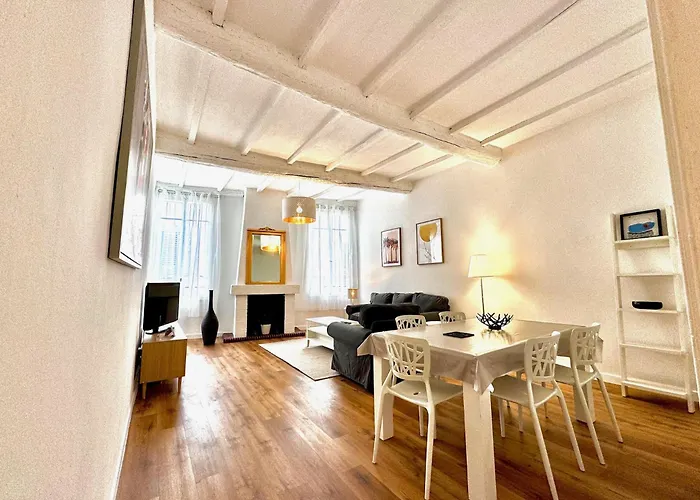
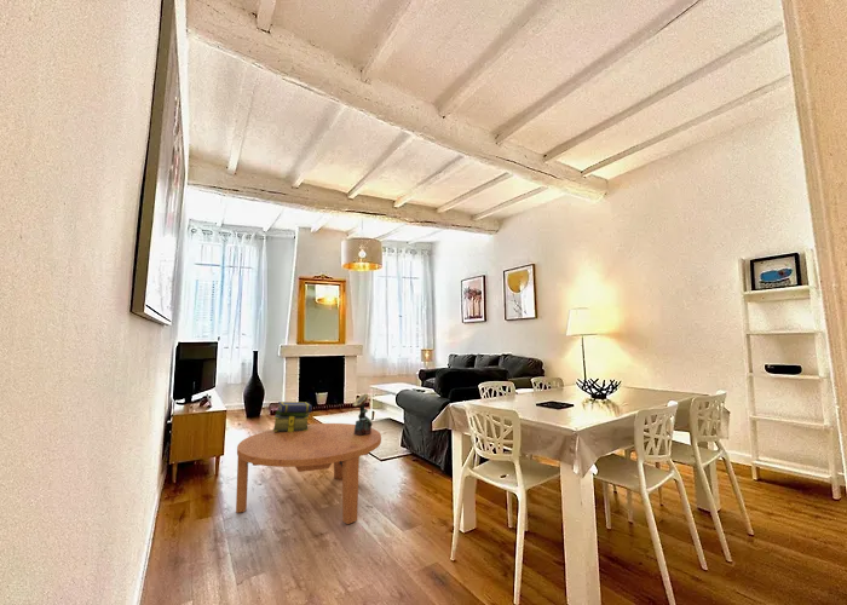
+ stack of books [272,401,313,432]
+ coffee table [235,422,382,525]
+ potted flower [352,392,374,434]
